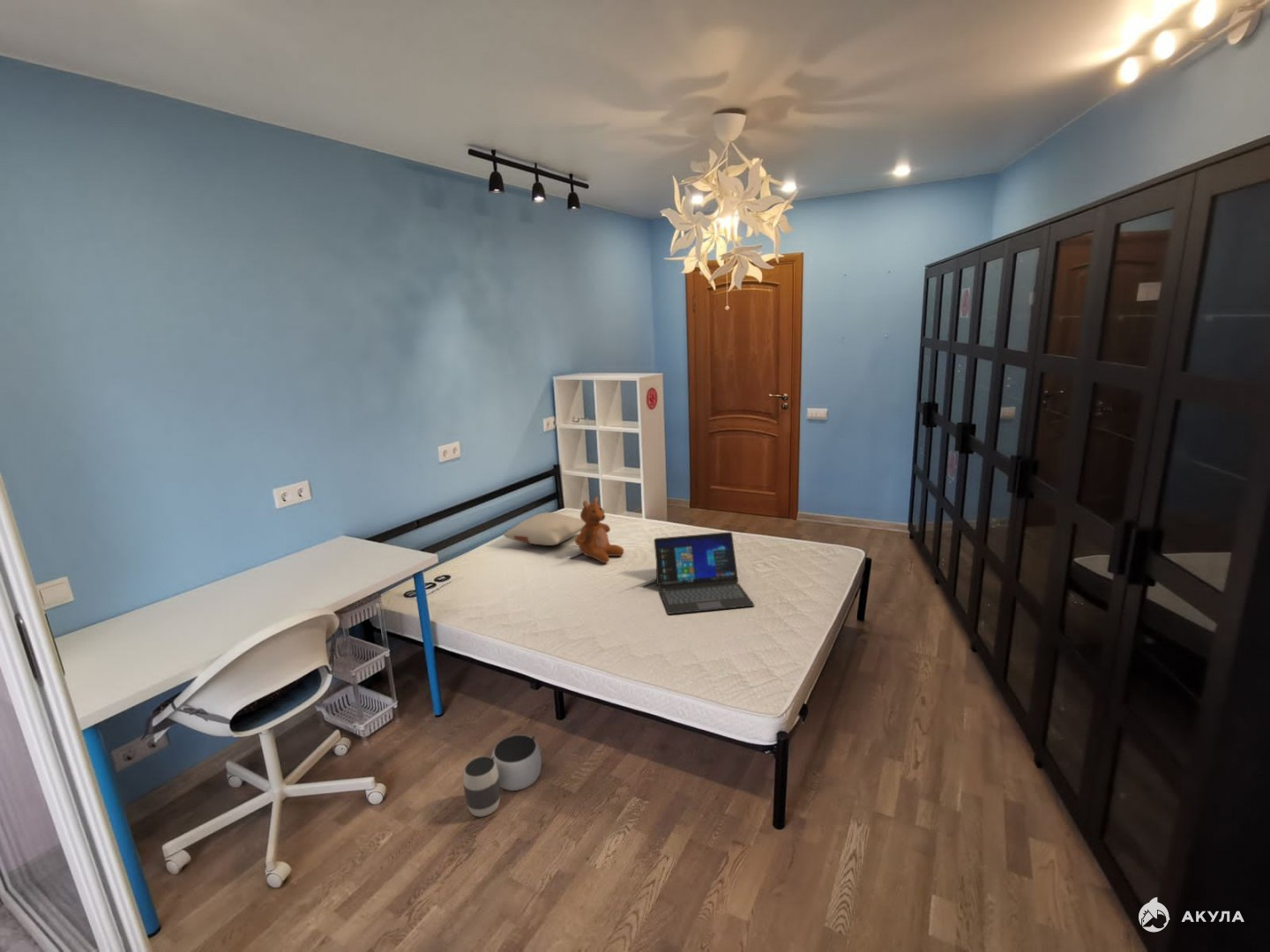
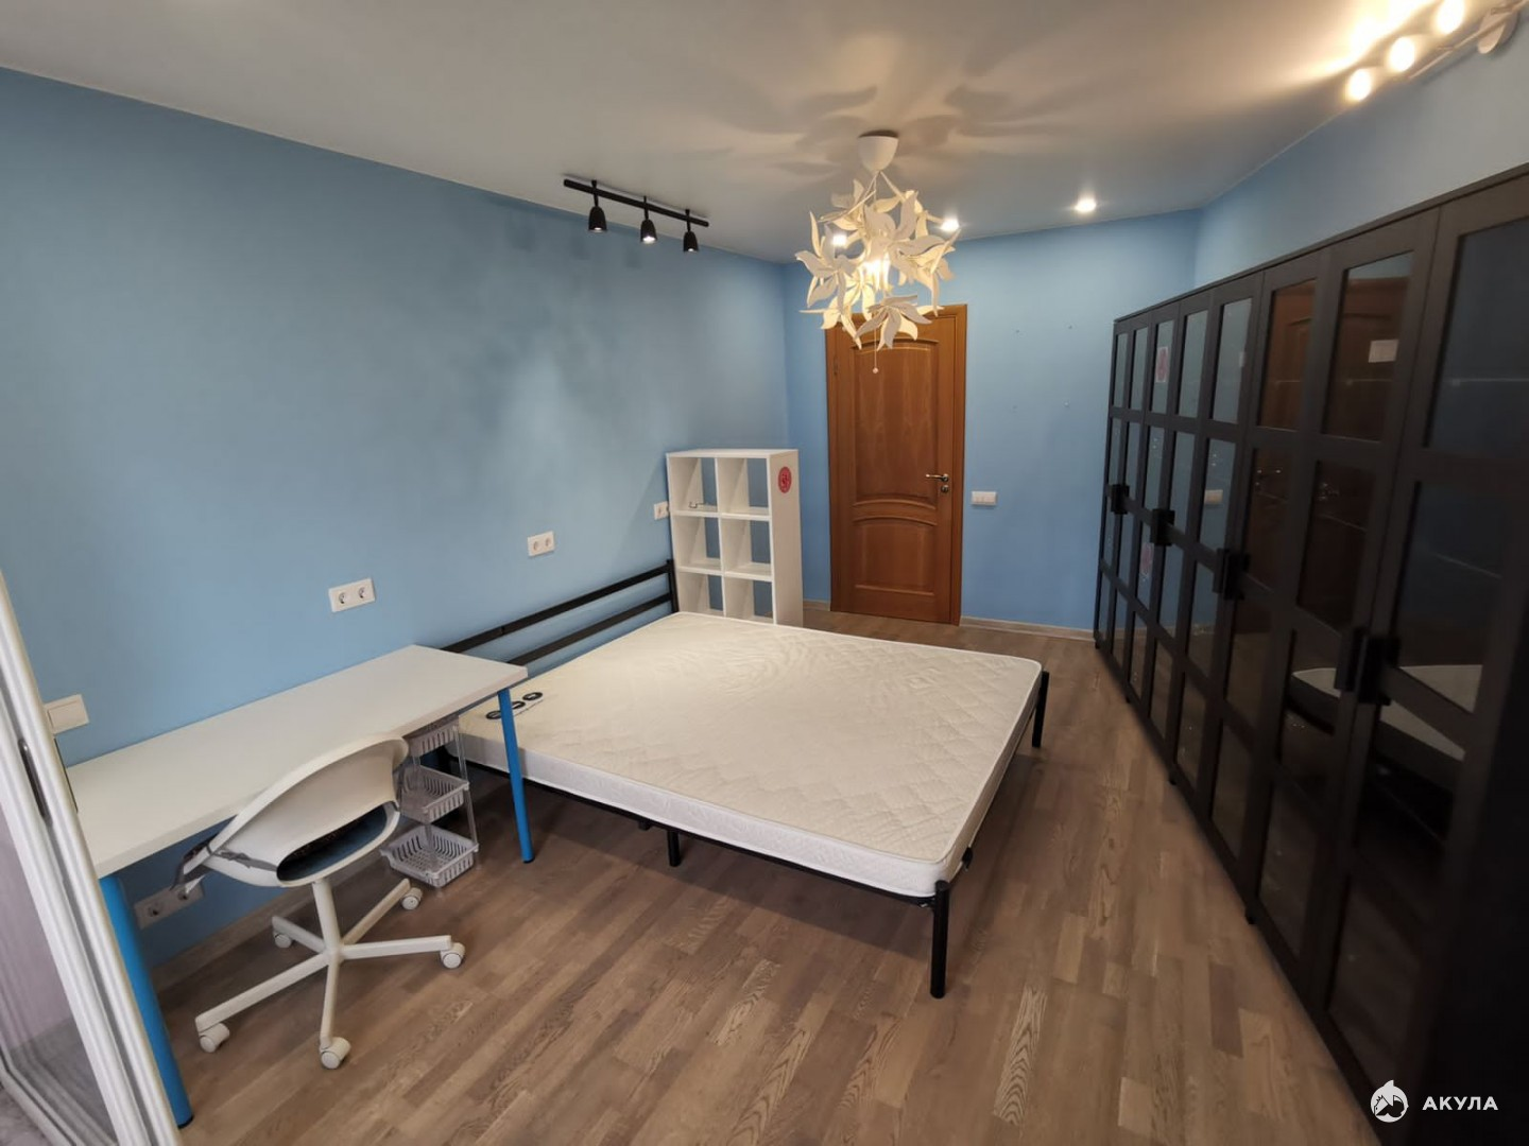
- waste basket [463,733,542,817]
- laptop [654,532,756,615]
- pillow [503,511,586,547]
- teddy bear [574,495,625,564]
